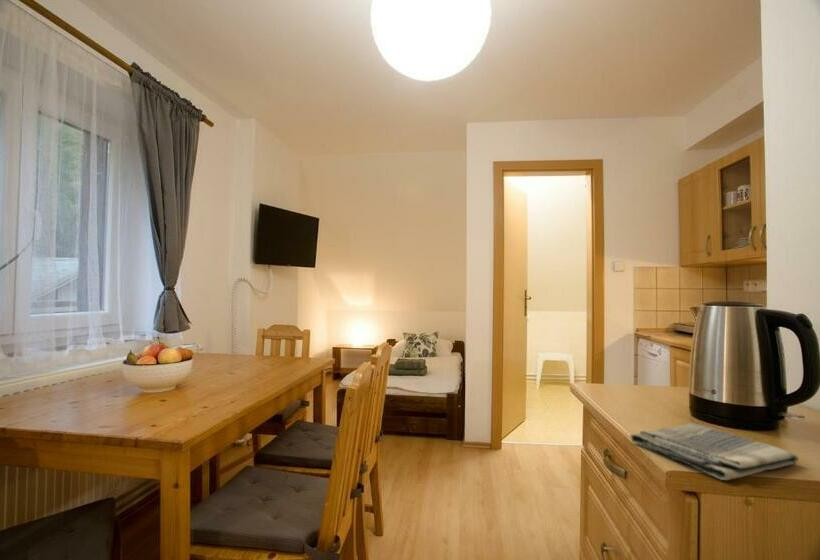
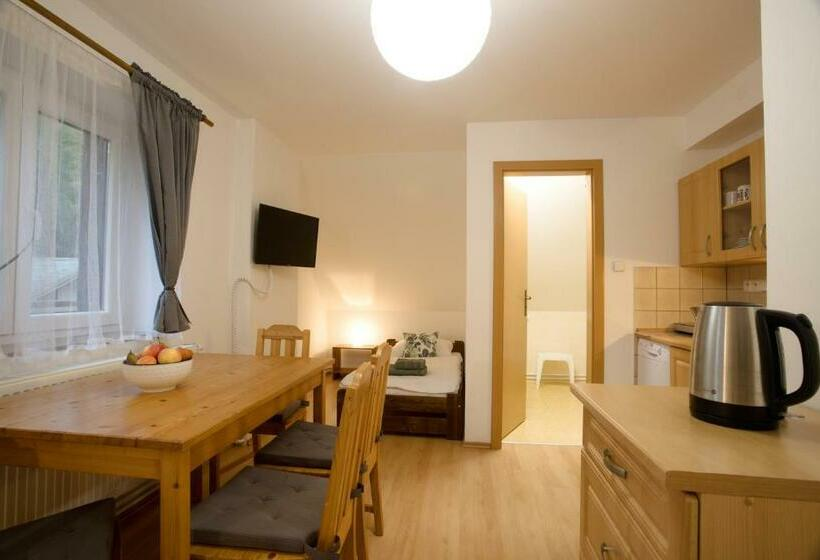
- dish towel [629,422,800,481]
